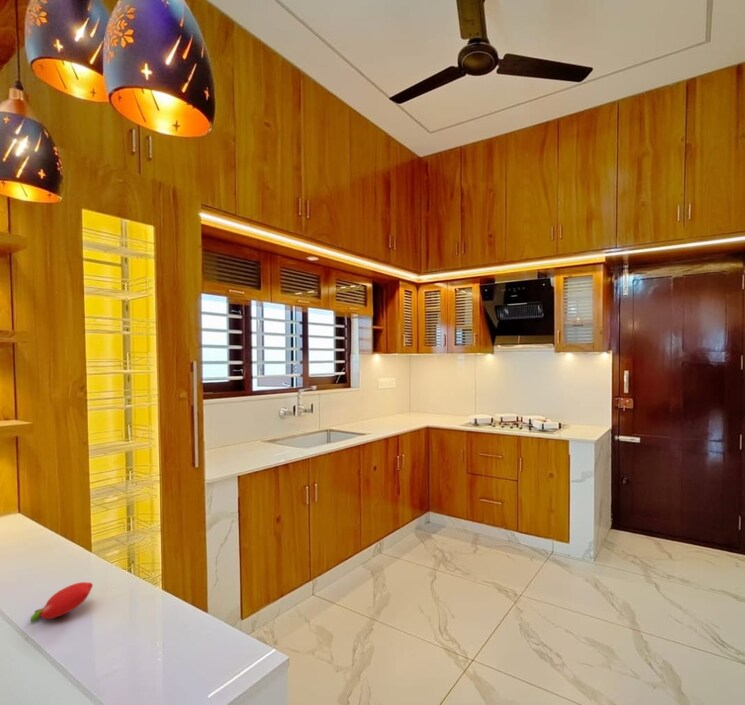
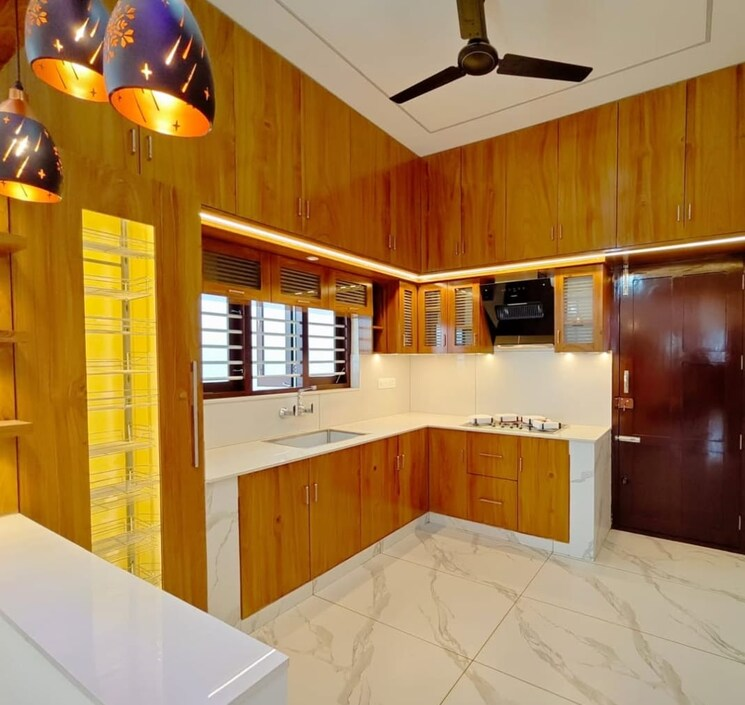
- fruit [30,581,94,623]
